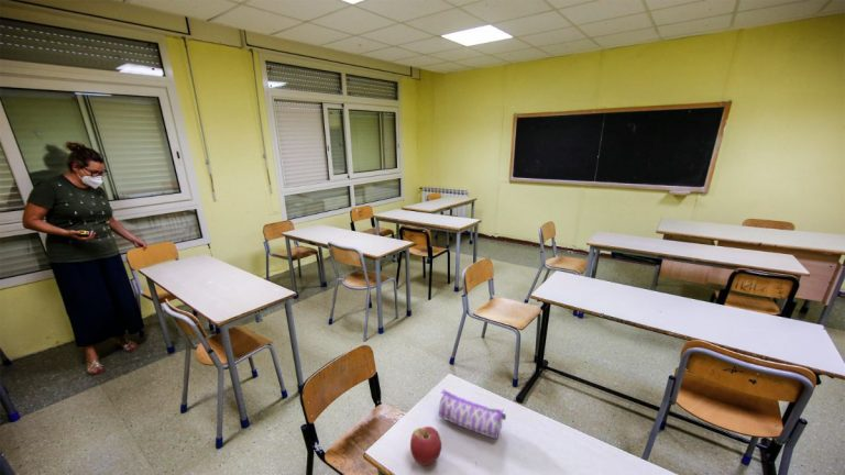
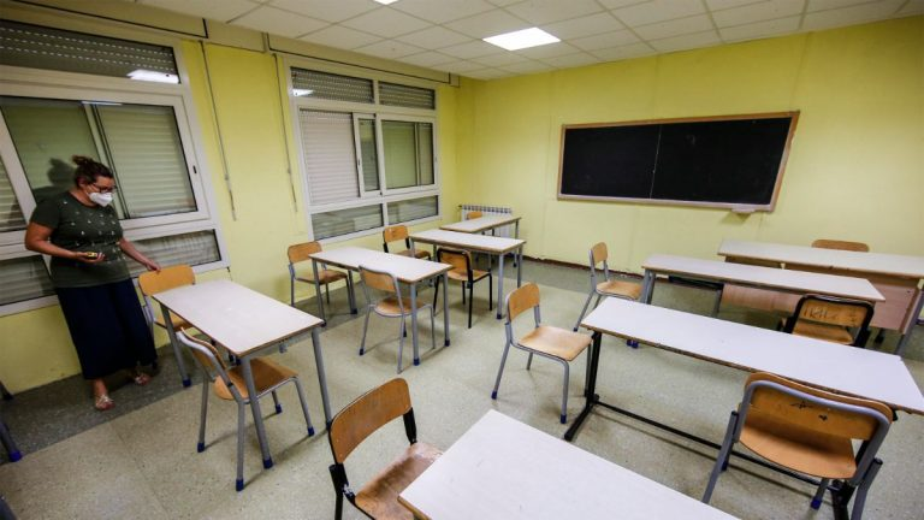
- apple [409,426,442,466]
- pencil case [438,388,507,440]
